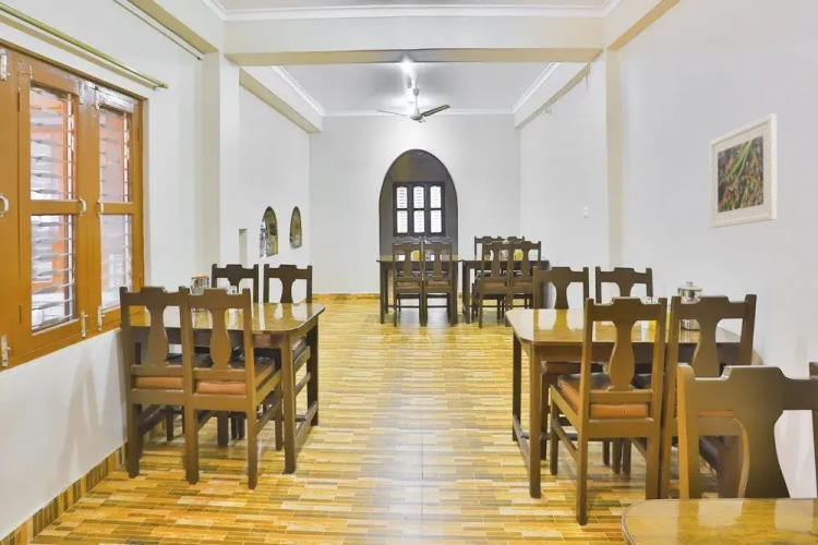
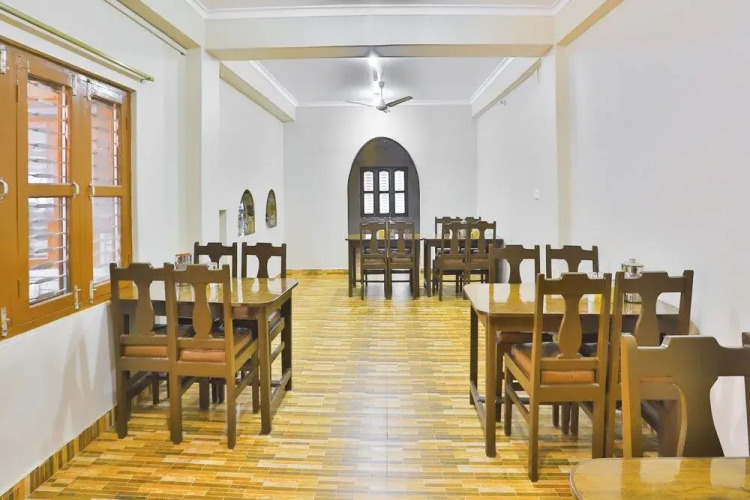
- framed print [709,113,779,229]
